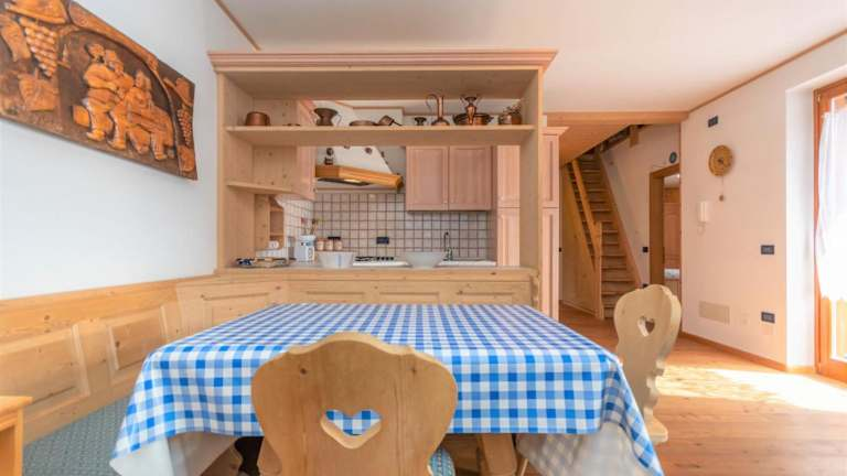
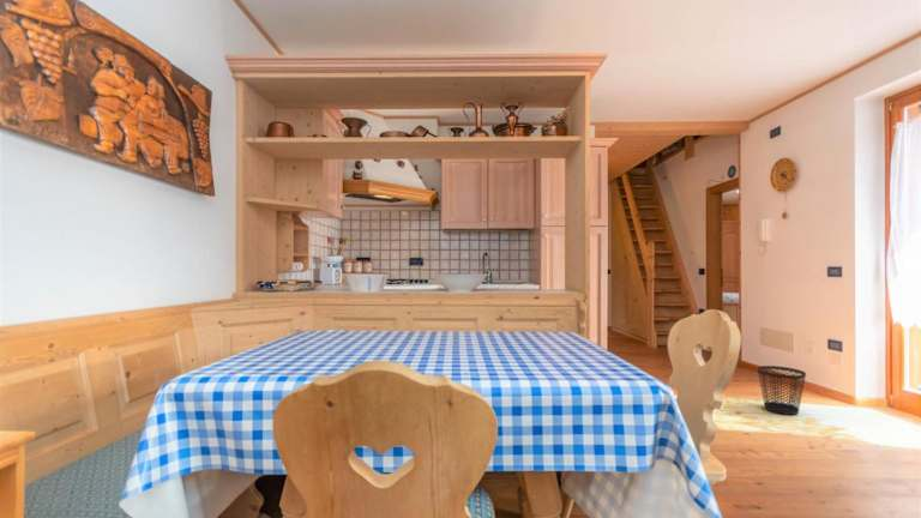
+ wastebasket [757,365,807,416]
